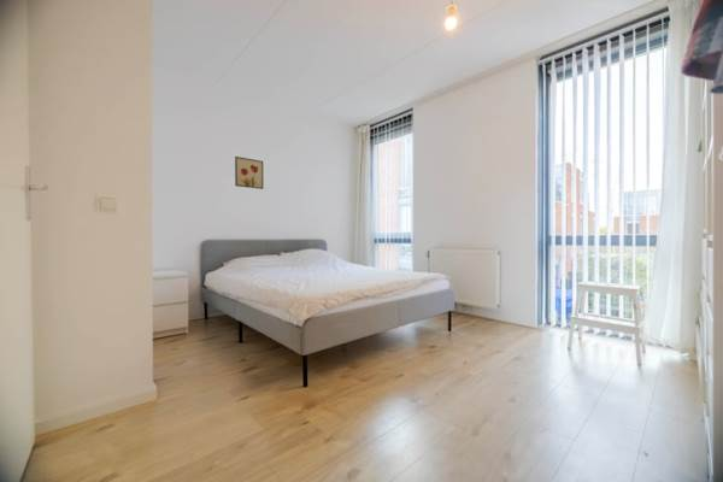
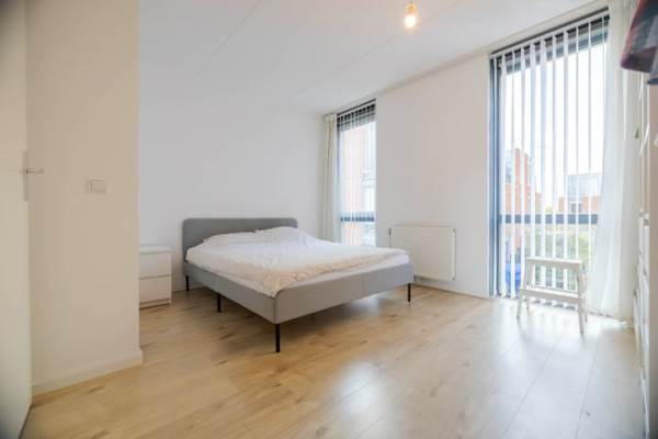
- wall art [234,155,265,190]
